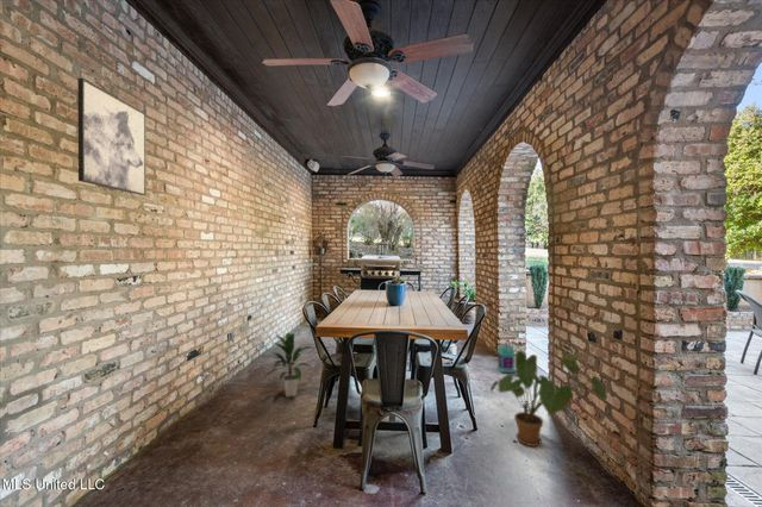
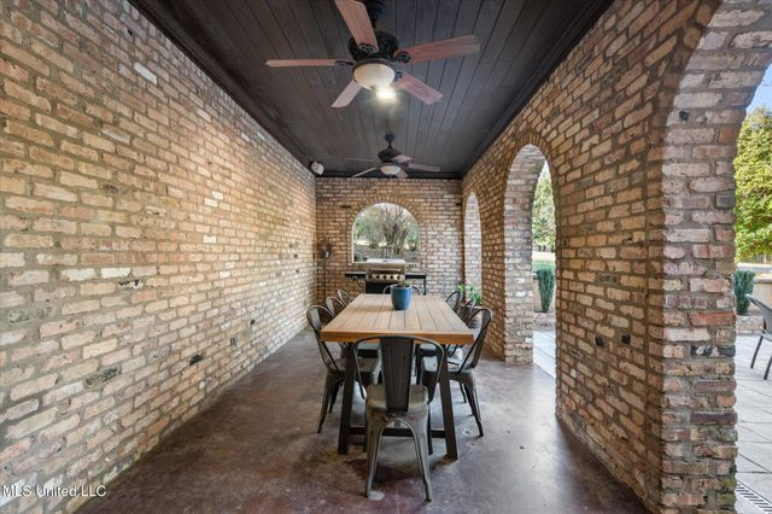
- indoor plant [262,331,316,399]
- lantern [495,343,517,374]
- house plant [489,350,608,447]
- wall art [77,77,148,196]
